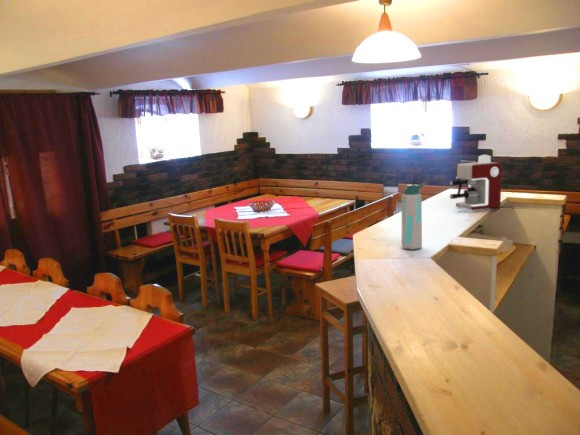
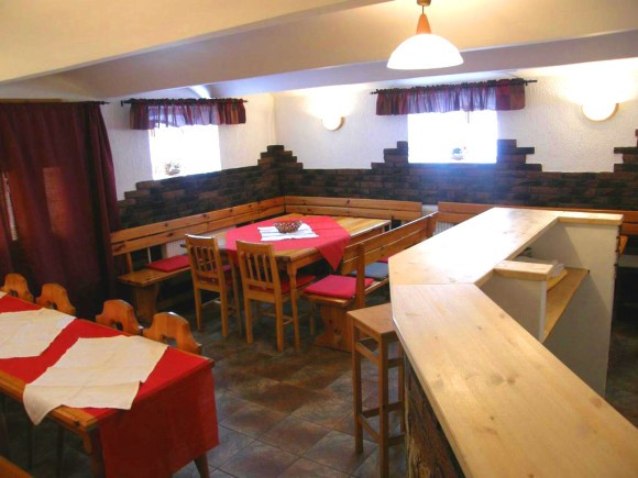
- coffee maker [449,154,503,211]
- water bottle [401,182,426,251]
